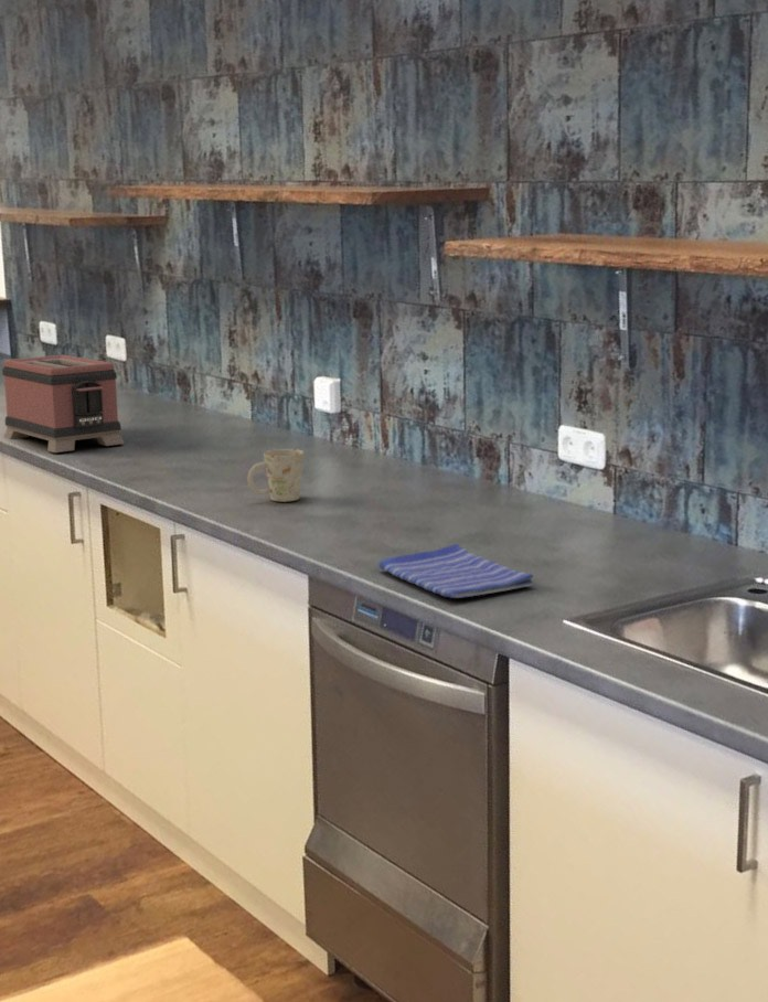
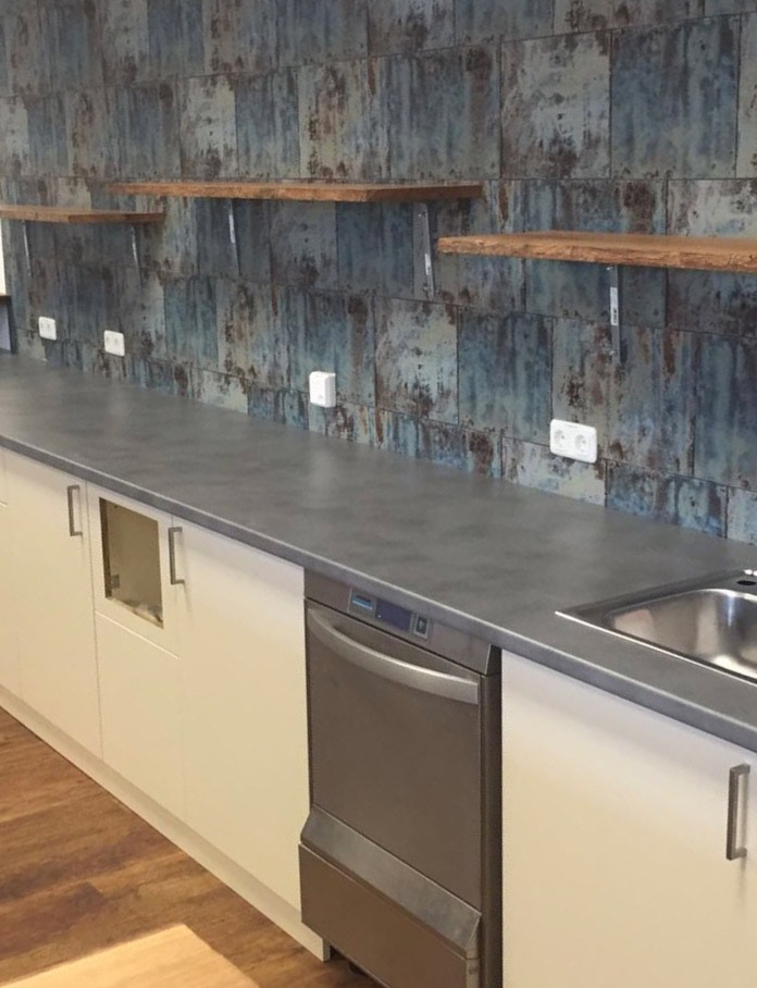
- mug [246,448,305,503]
- dish towel [377,543,534,599]
- toaster [1,354,126,454]
